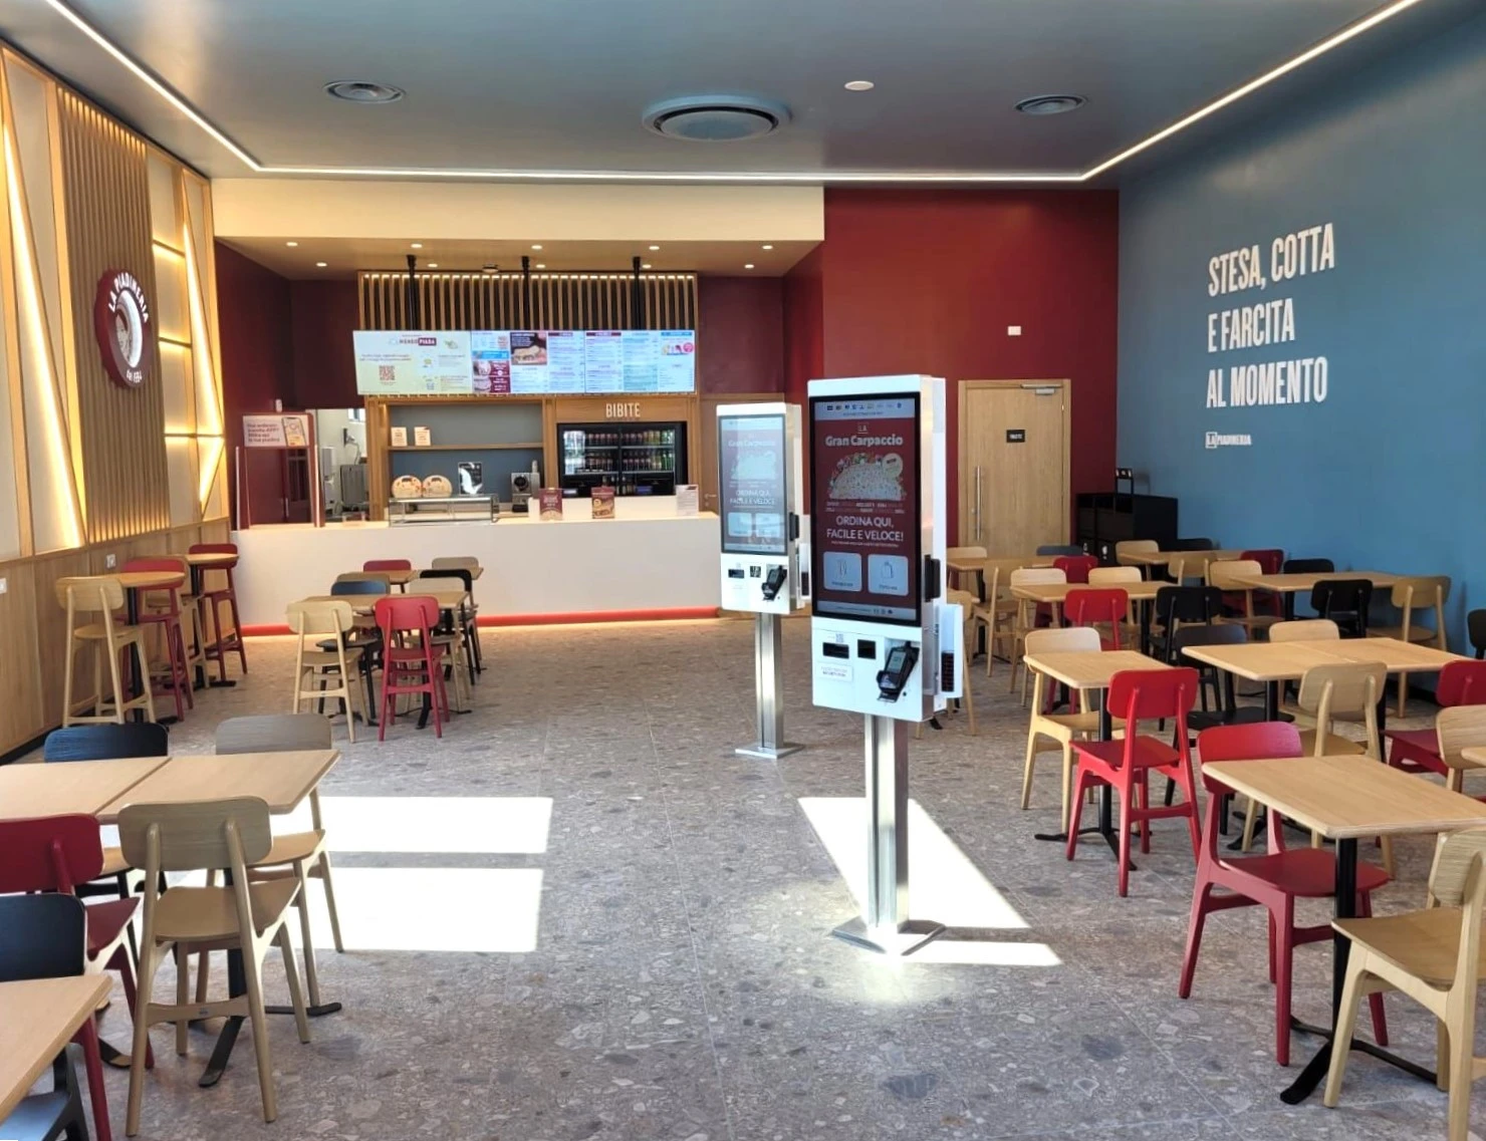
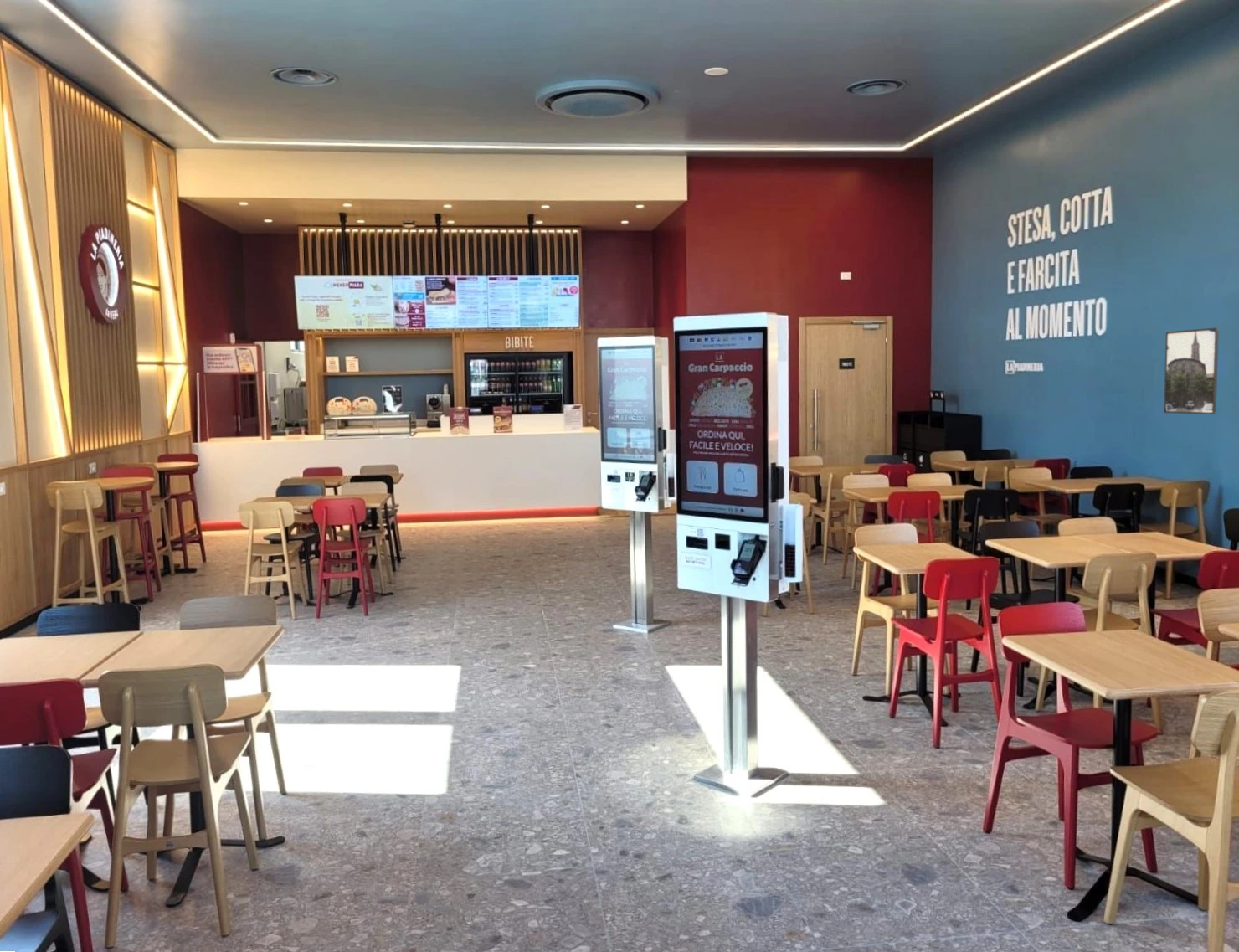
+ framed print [1163,327,1220,415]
